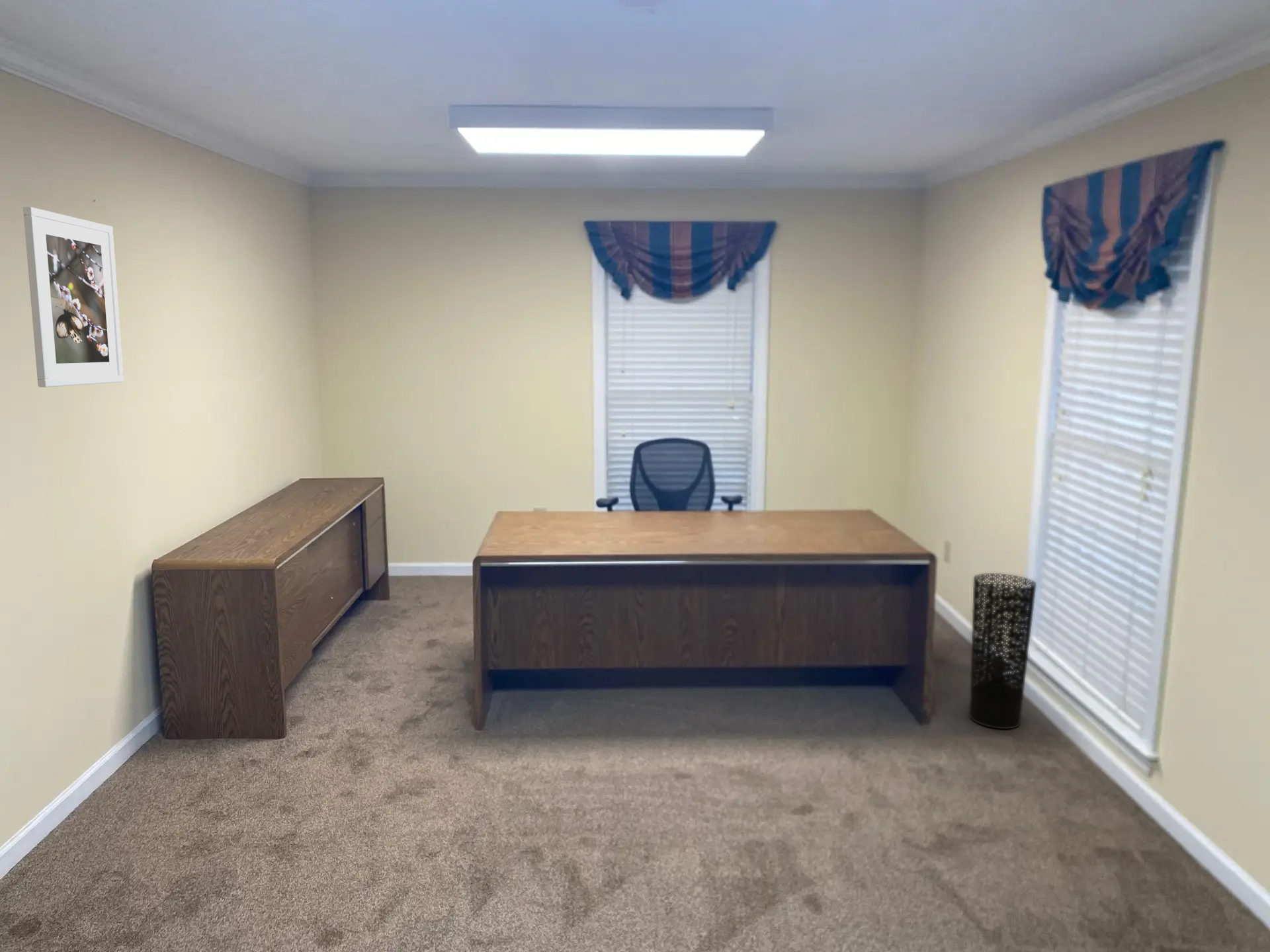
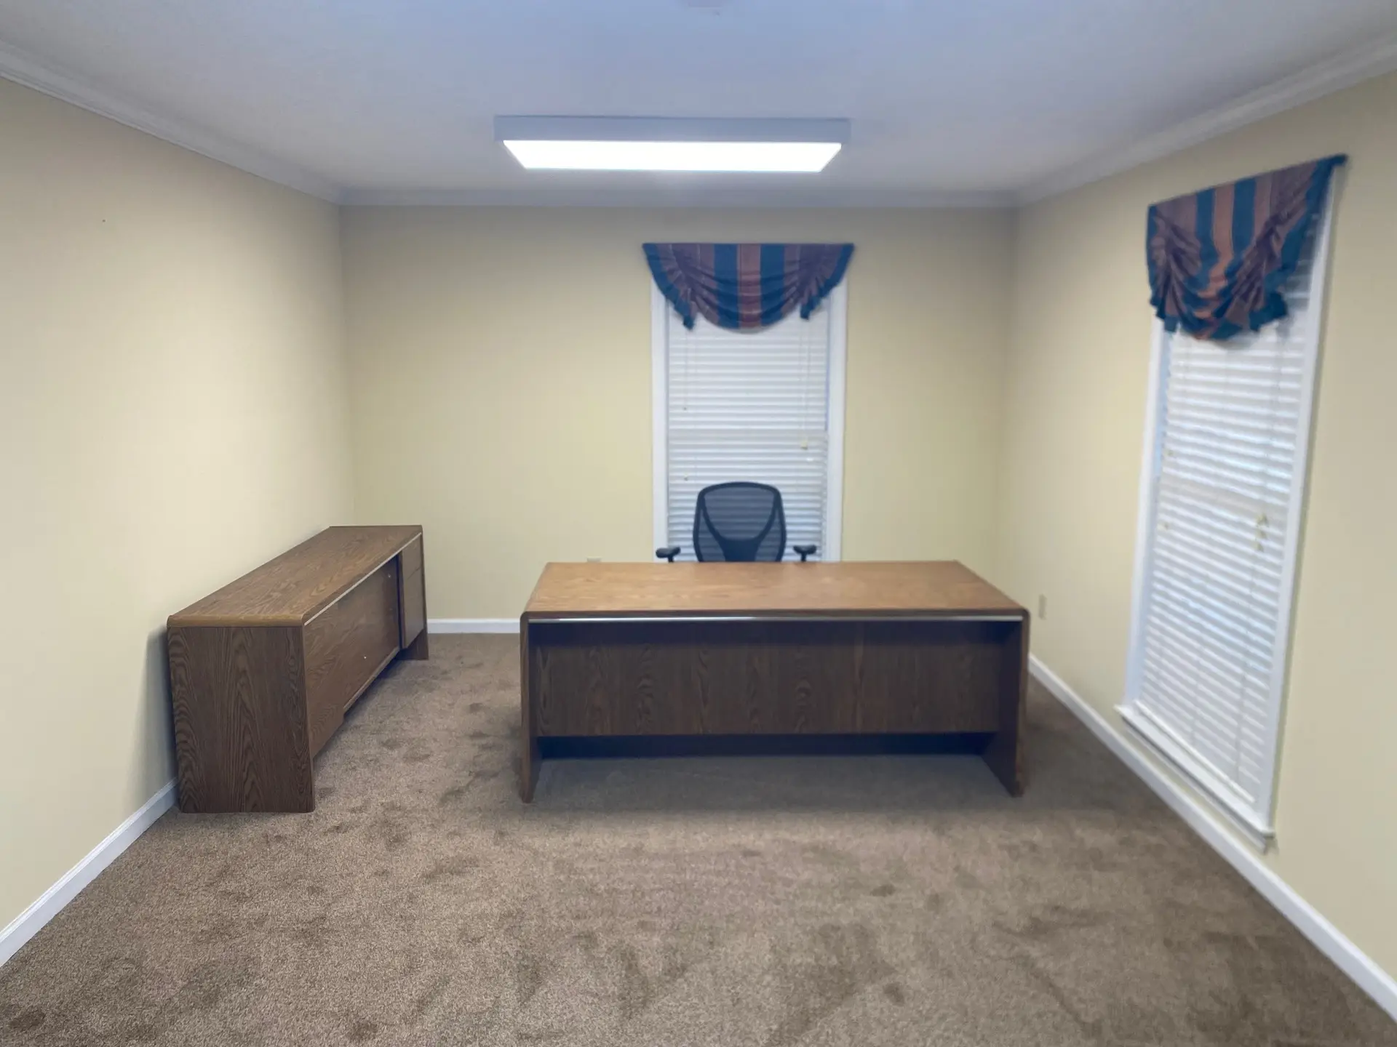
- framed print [22,206,124,388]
- umbrella stand [968,573,1037,730]
